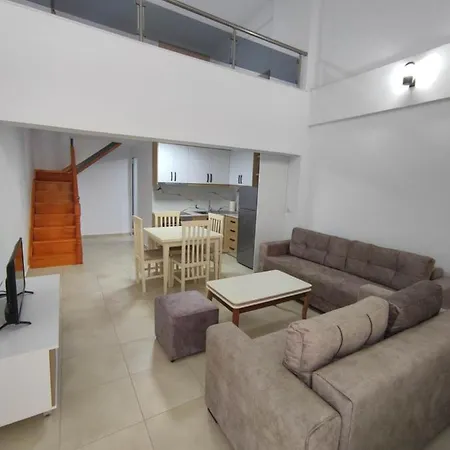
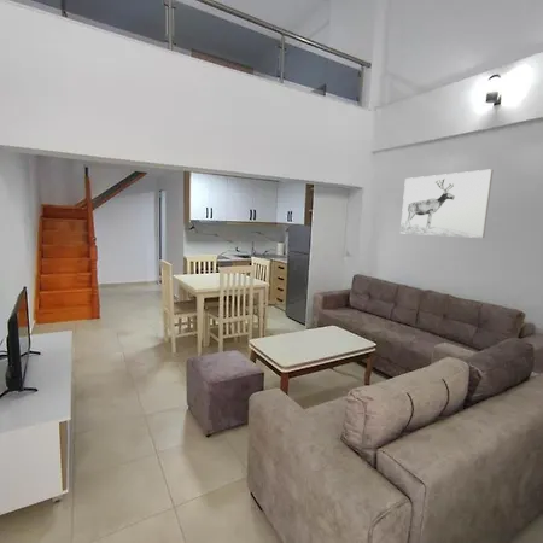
+ wall art [399,168,495,239]
